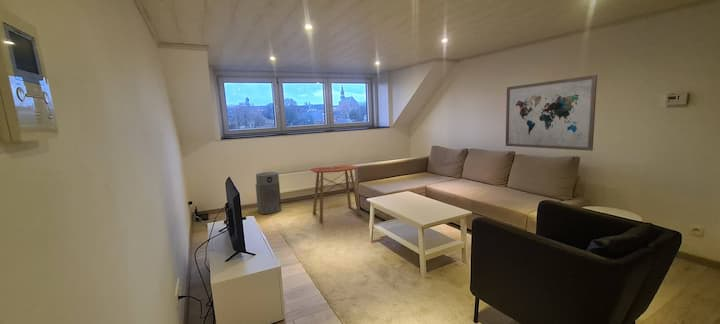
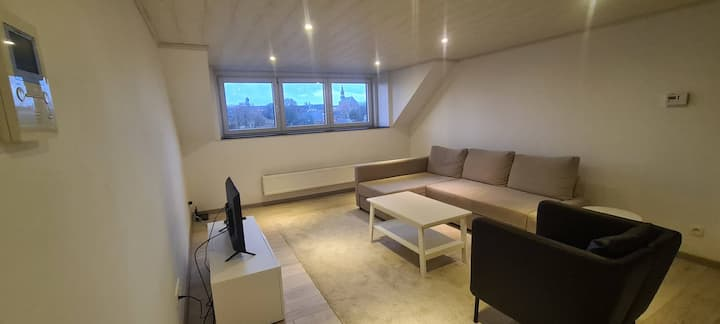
- side table [310,164,362,223]
- wall art [505,74,598,152]
- air purifier [255,171,283,215]
